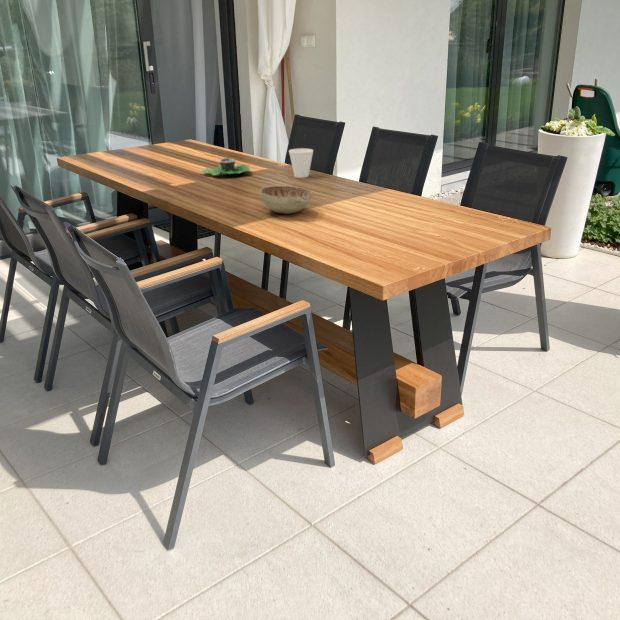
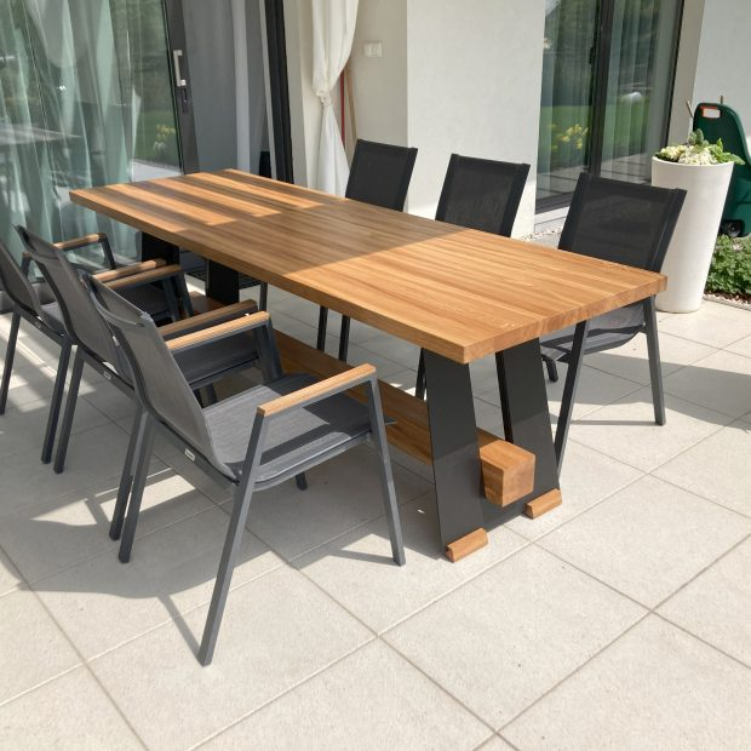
- cup [288,147,314,179]
- succulent planter [199,157,252,176]
- decorative bowl [258,185,313,215]
